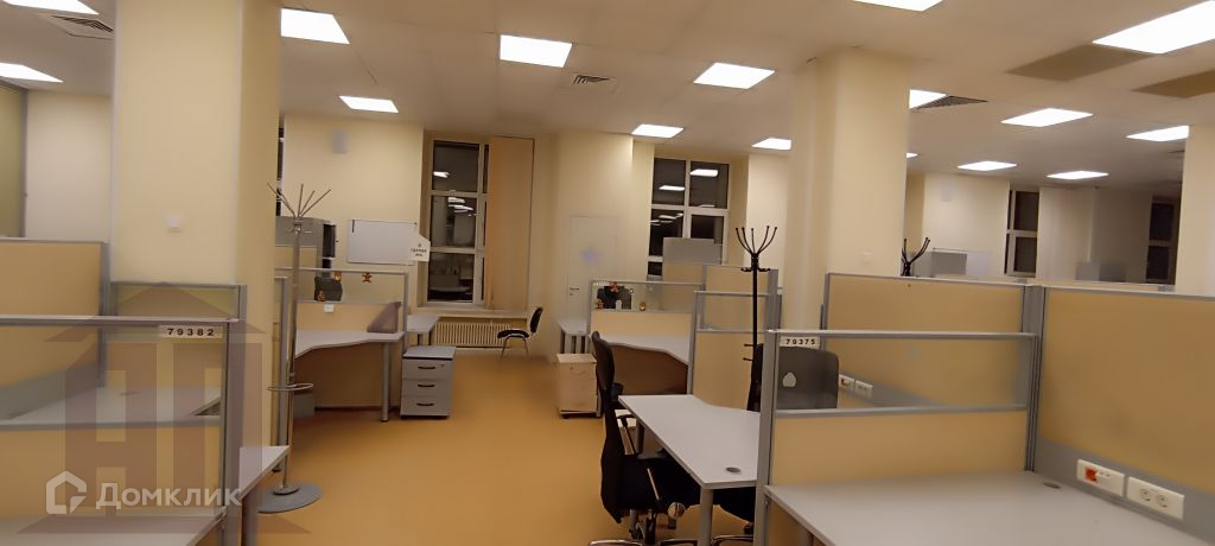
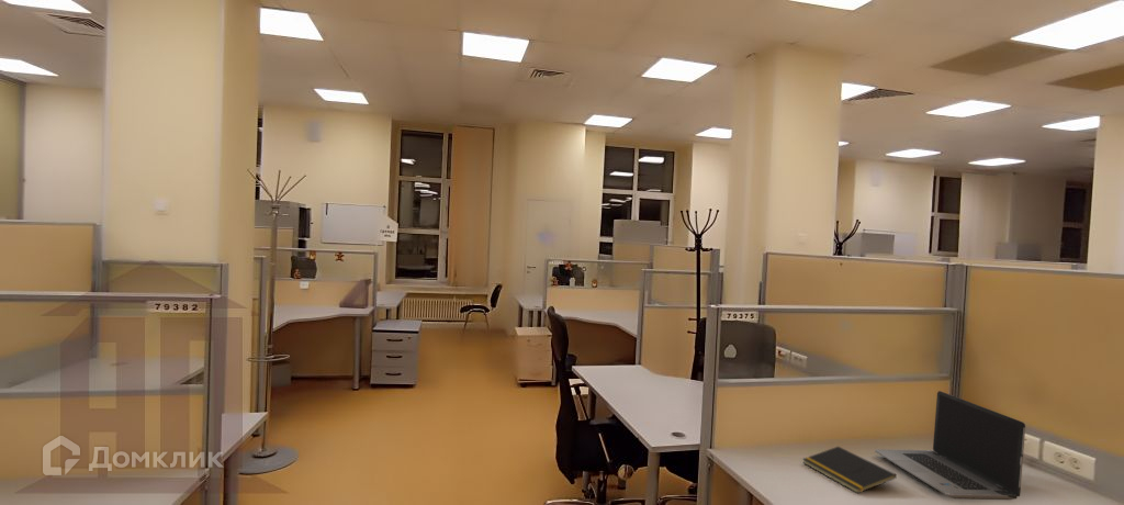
+ notepad [801,446,898,494]
+ laptop computer [874,390,1026,501]
